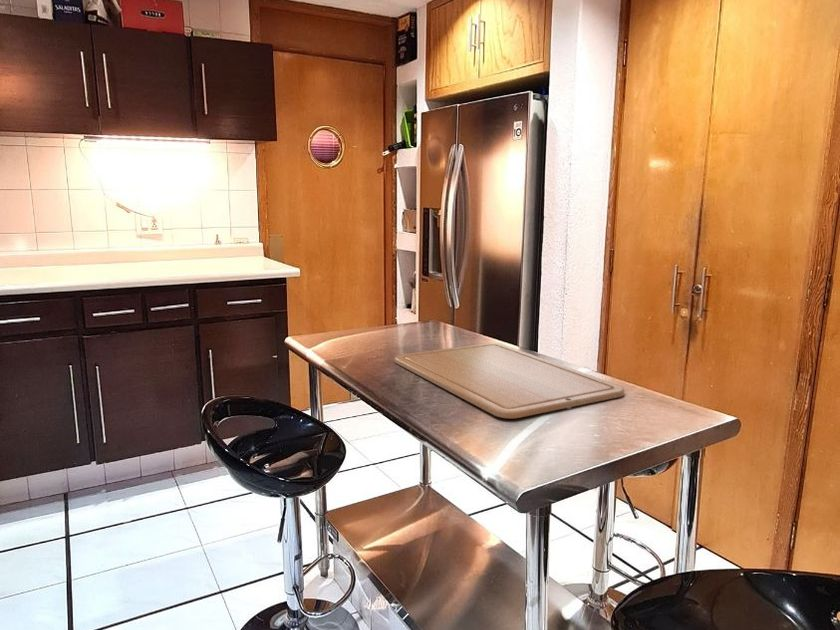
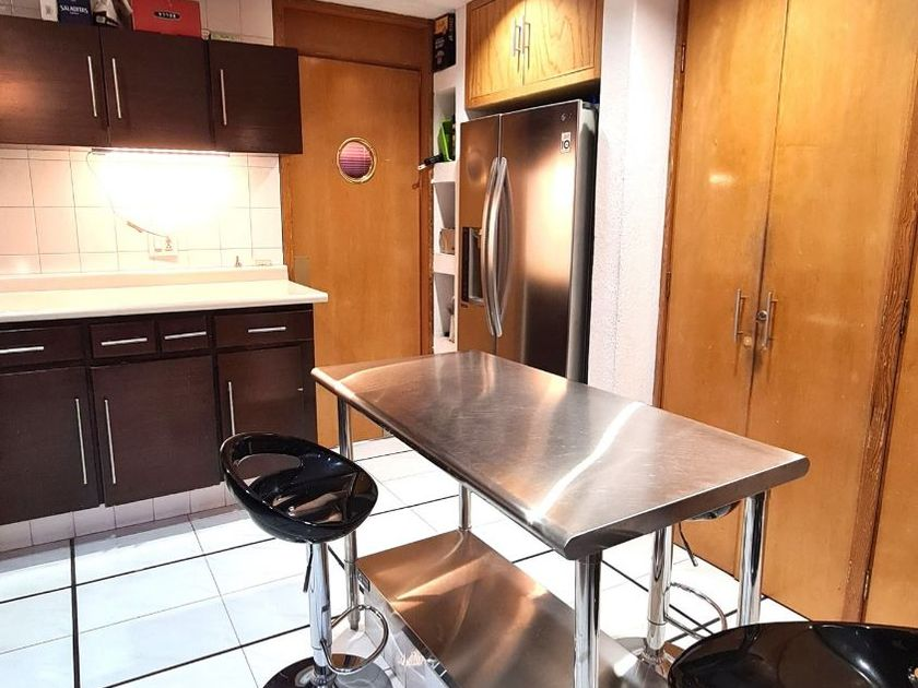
- chopping board [394,342,625,419]
